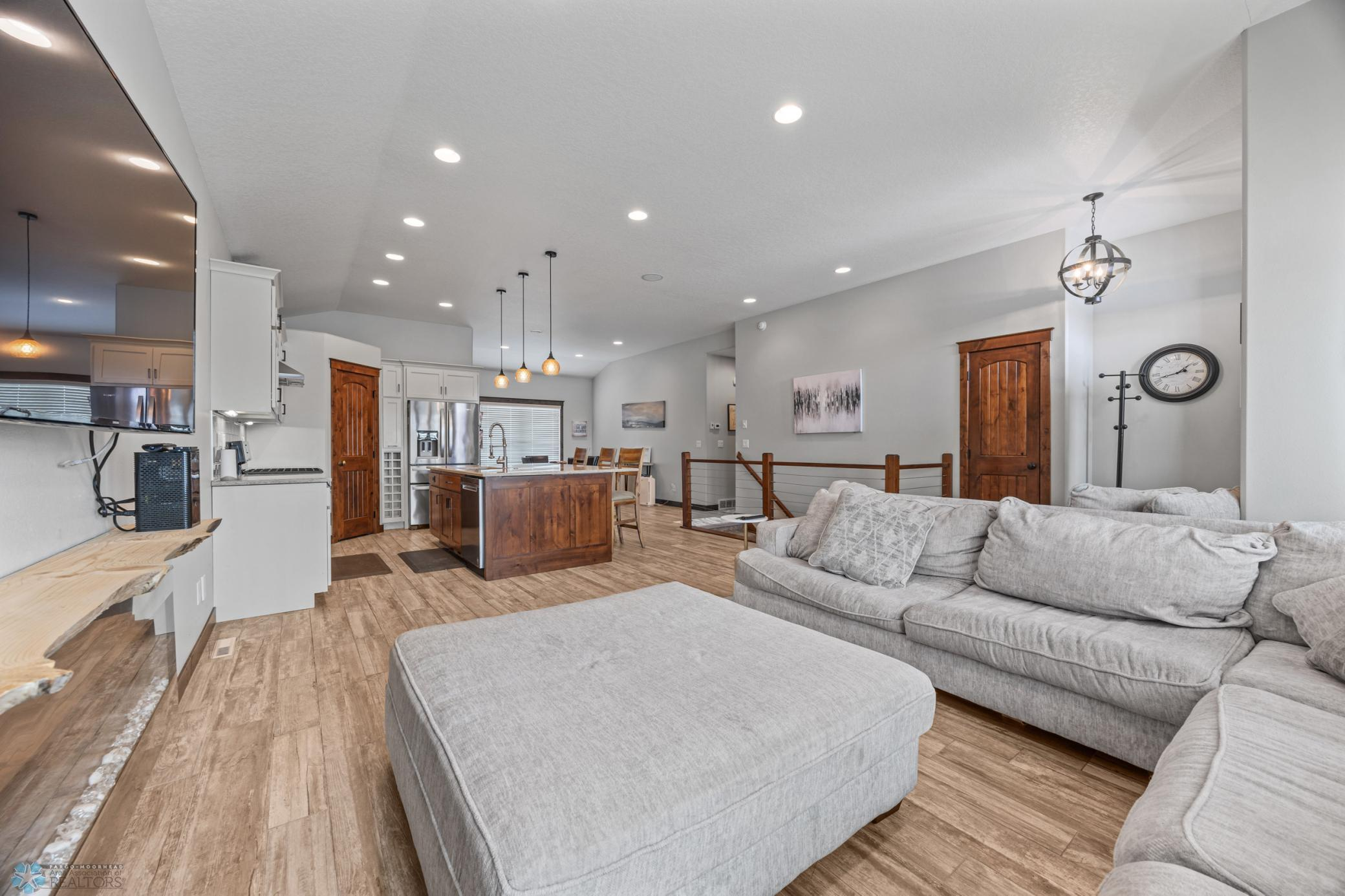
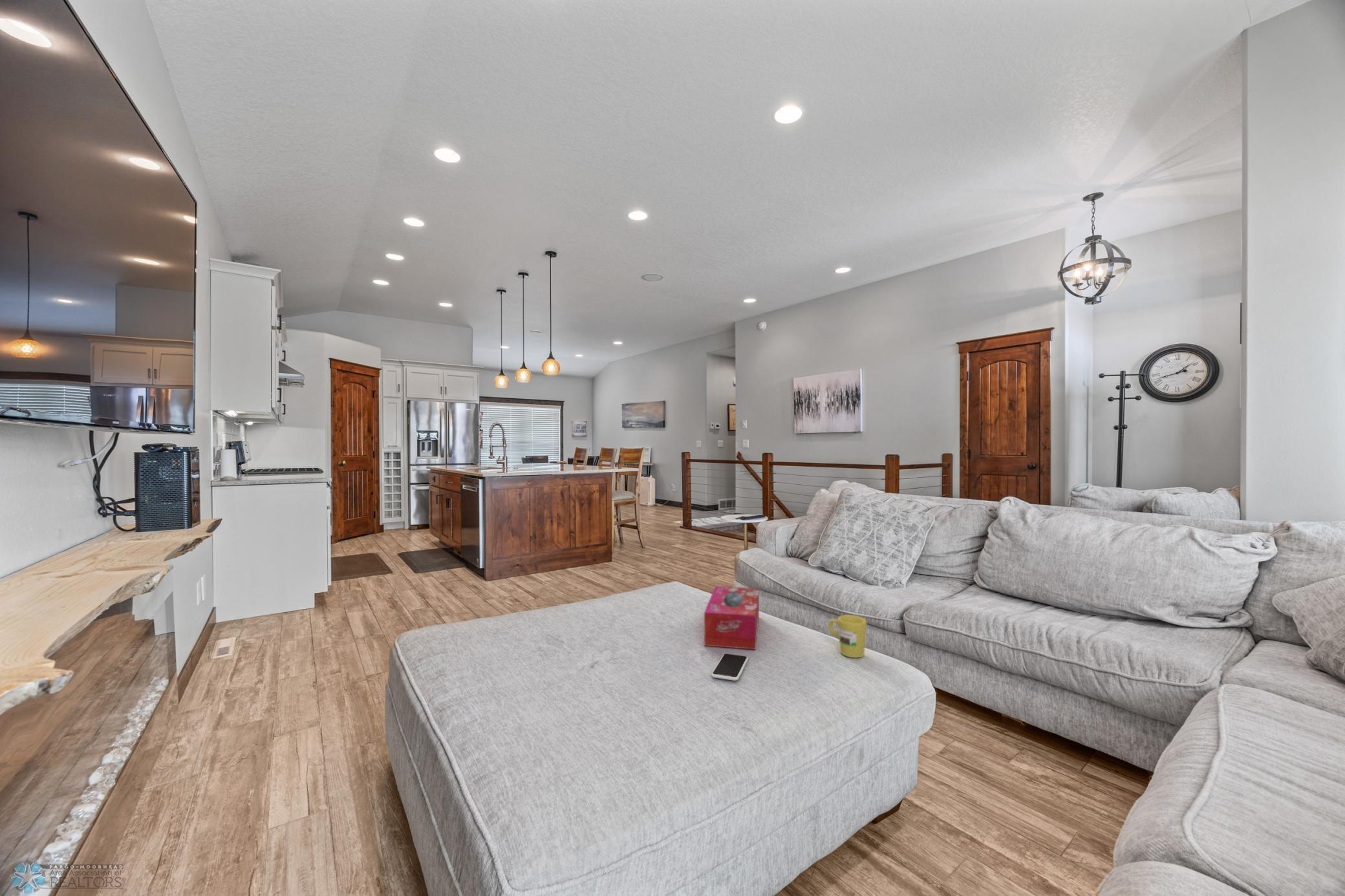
+ mug [828,614,867,659]
+ tissue box [704,586,760,650]
+ smartphone [711,653,749,681]
